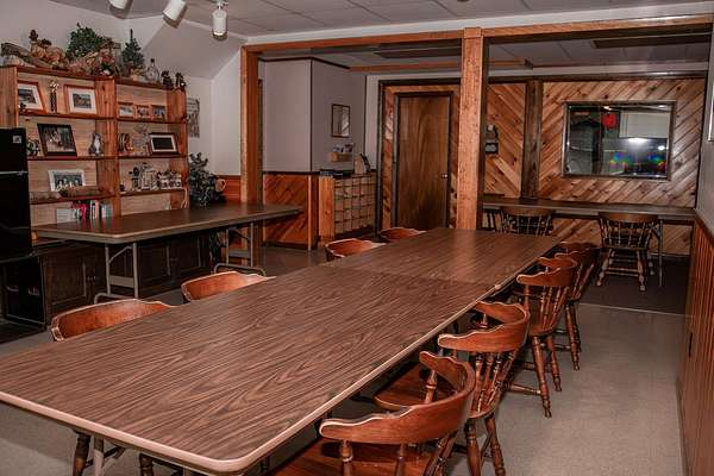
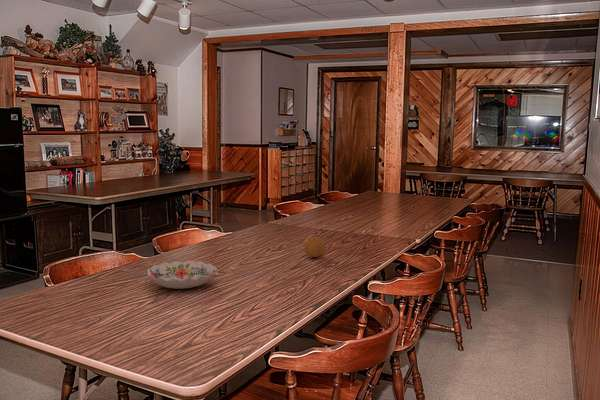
+ fruit [304,236,326,258]
+ decorative bowl [145,260,218,290]
